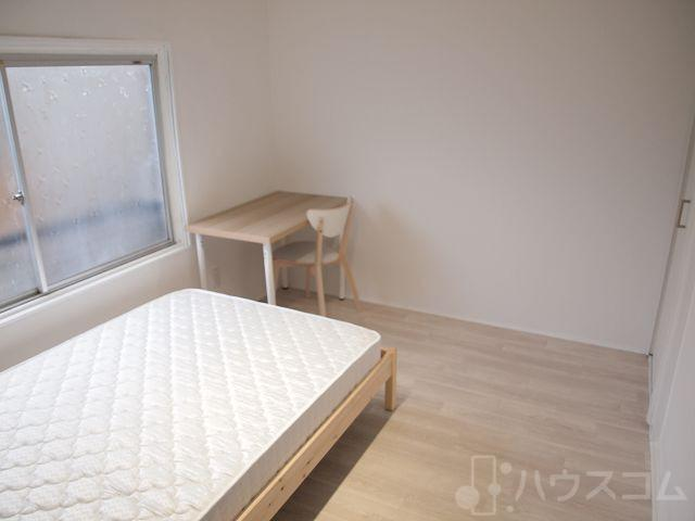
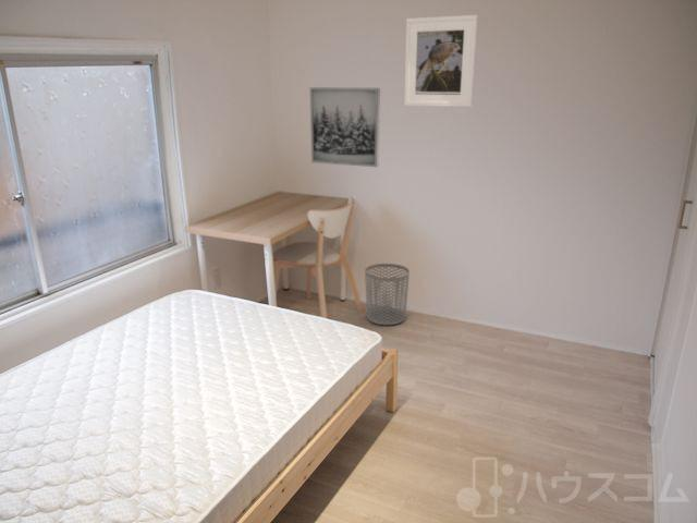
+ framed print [403,14,479,108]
+ waste bin [364,263,411,326]
+ wall art [309,86,381,168]
